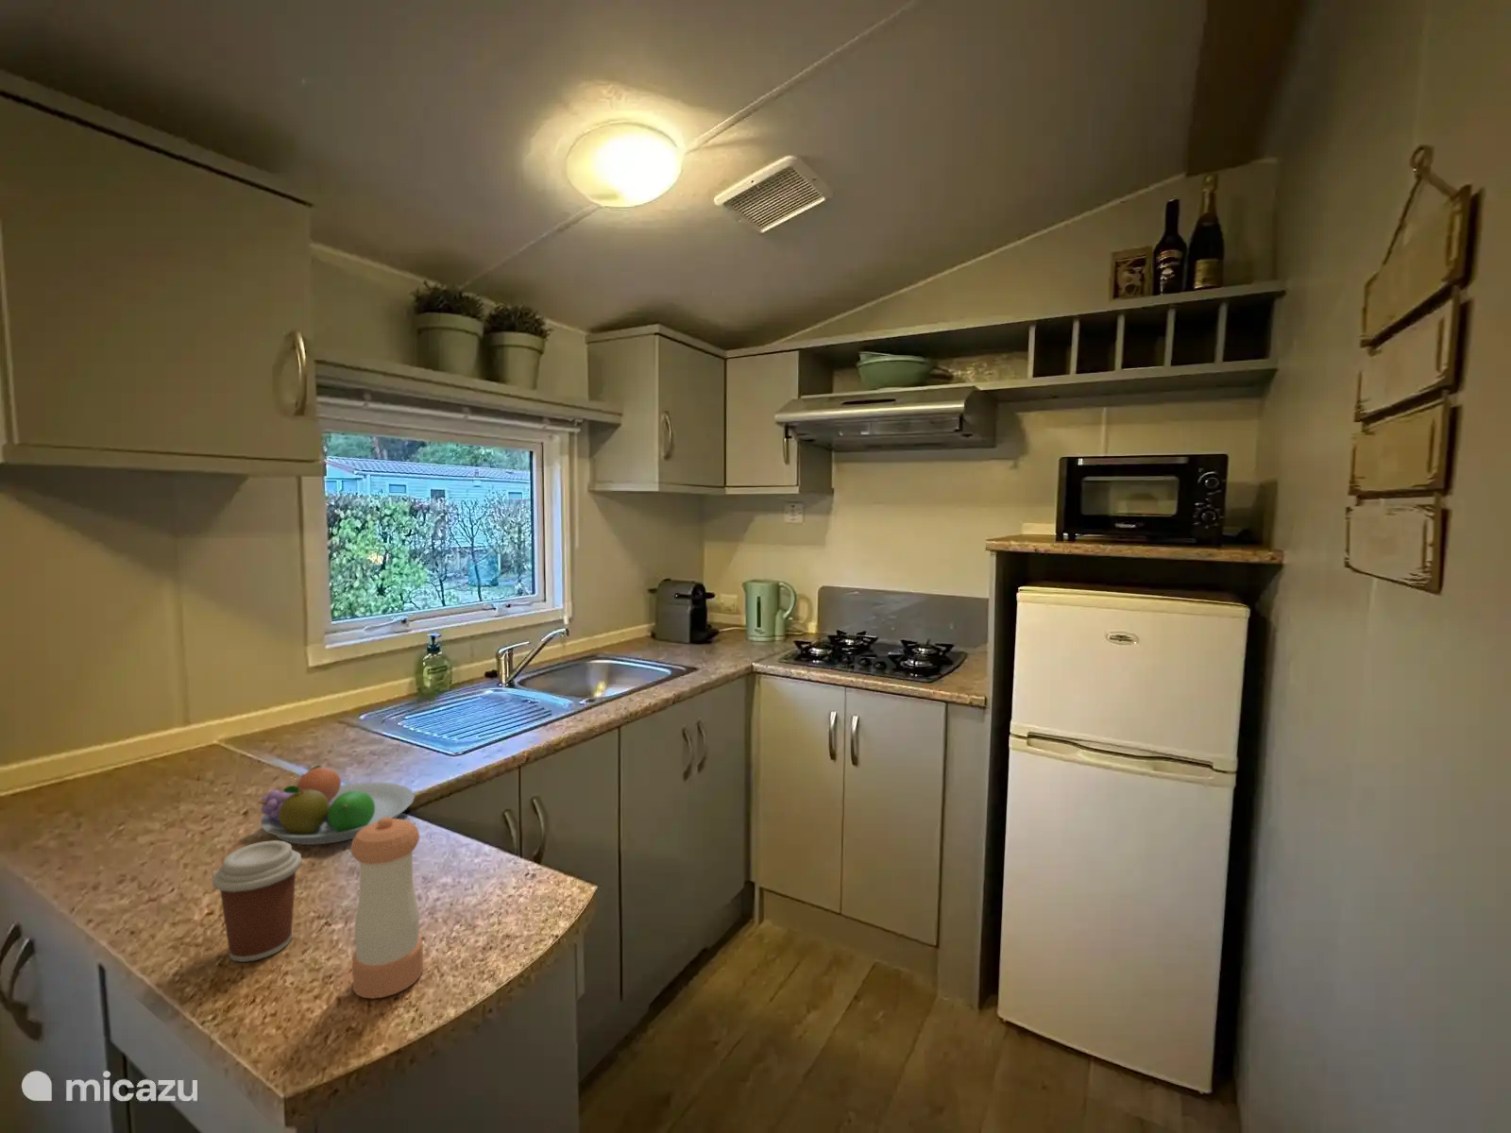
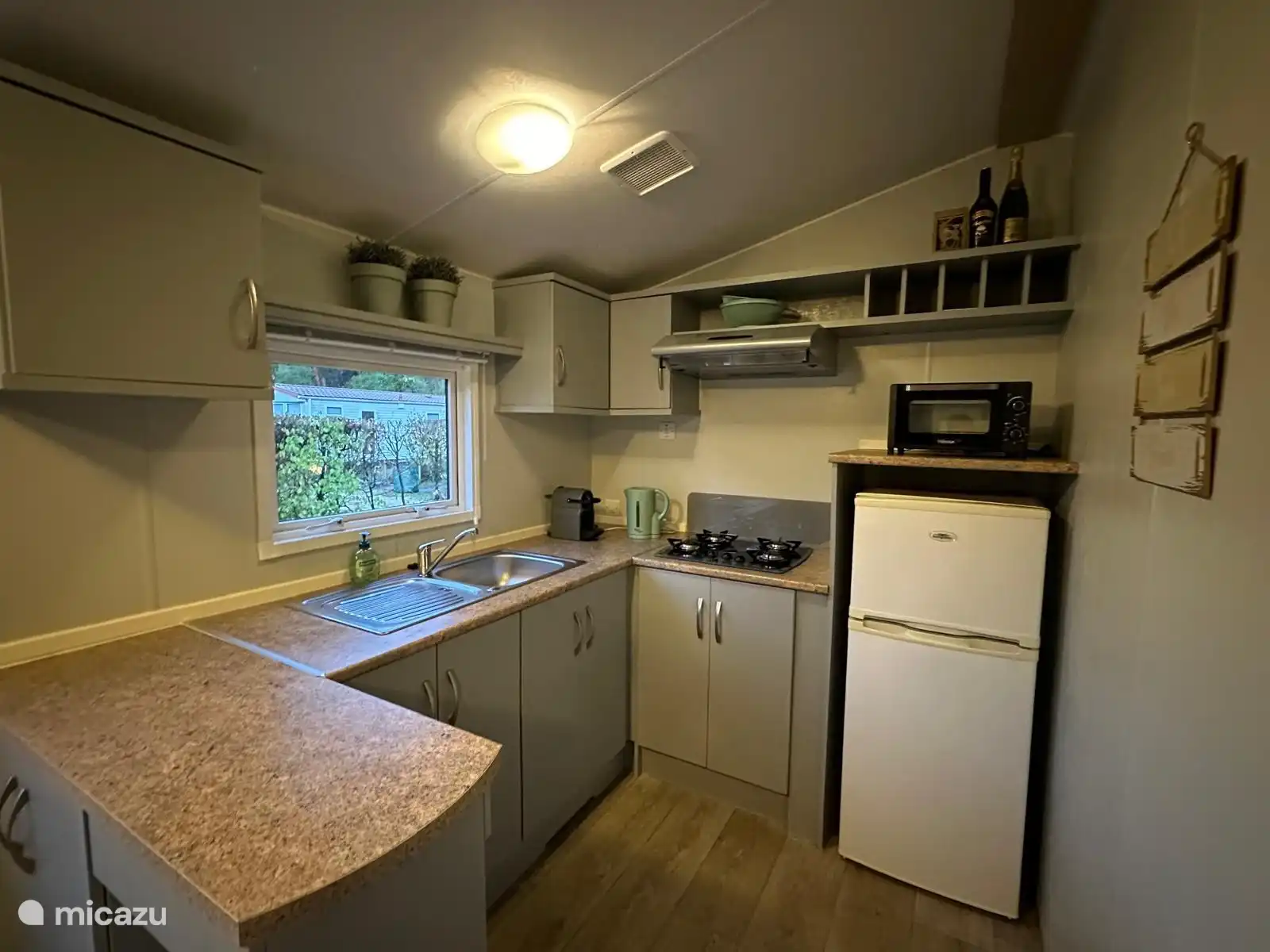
- coffee cup [212,839,303,963]
- pepper shaker [350,816,424,999]
- fruit bowl [257,764,415,846]
